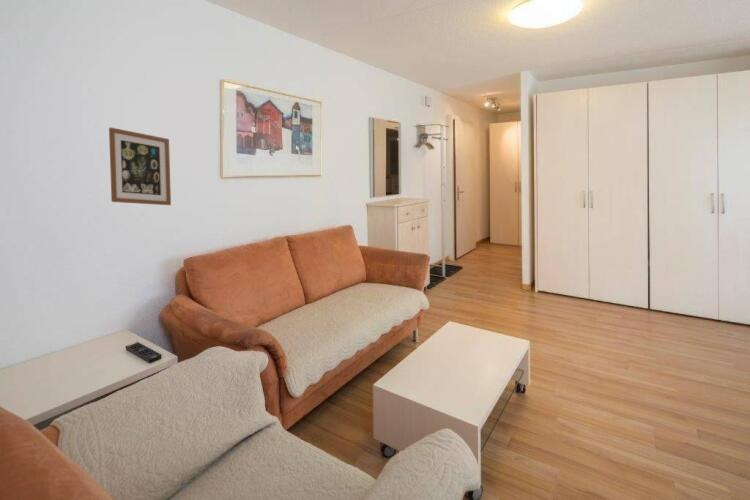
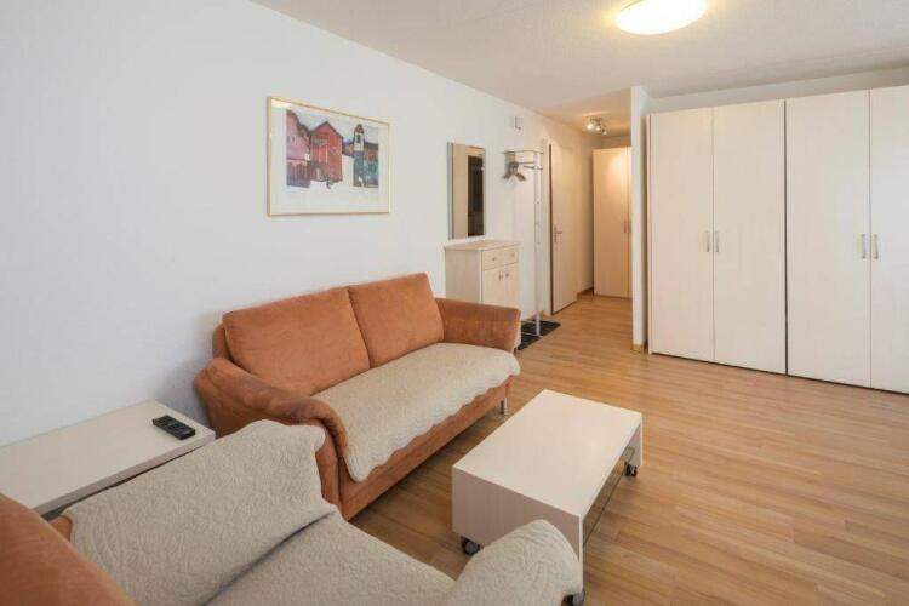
- wall art [108,126,172,206]
